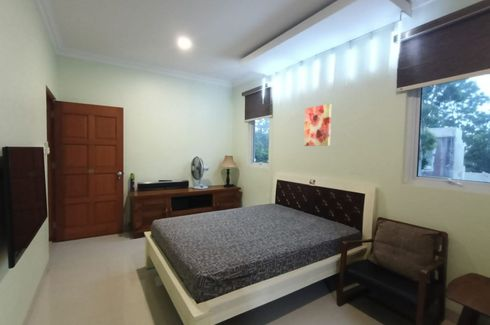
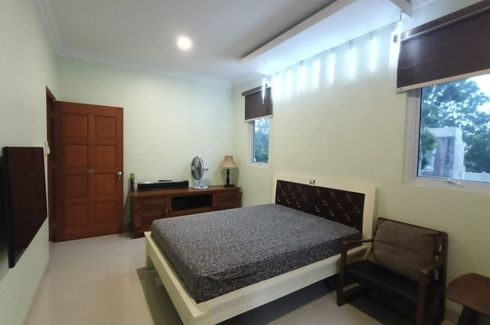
- wall art [303,103,332,147]
